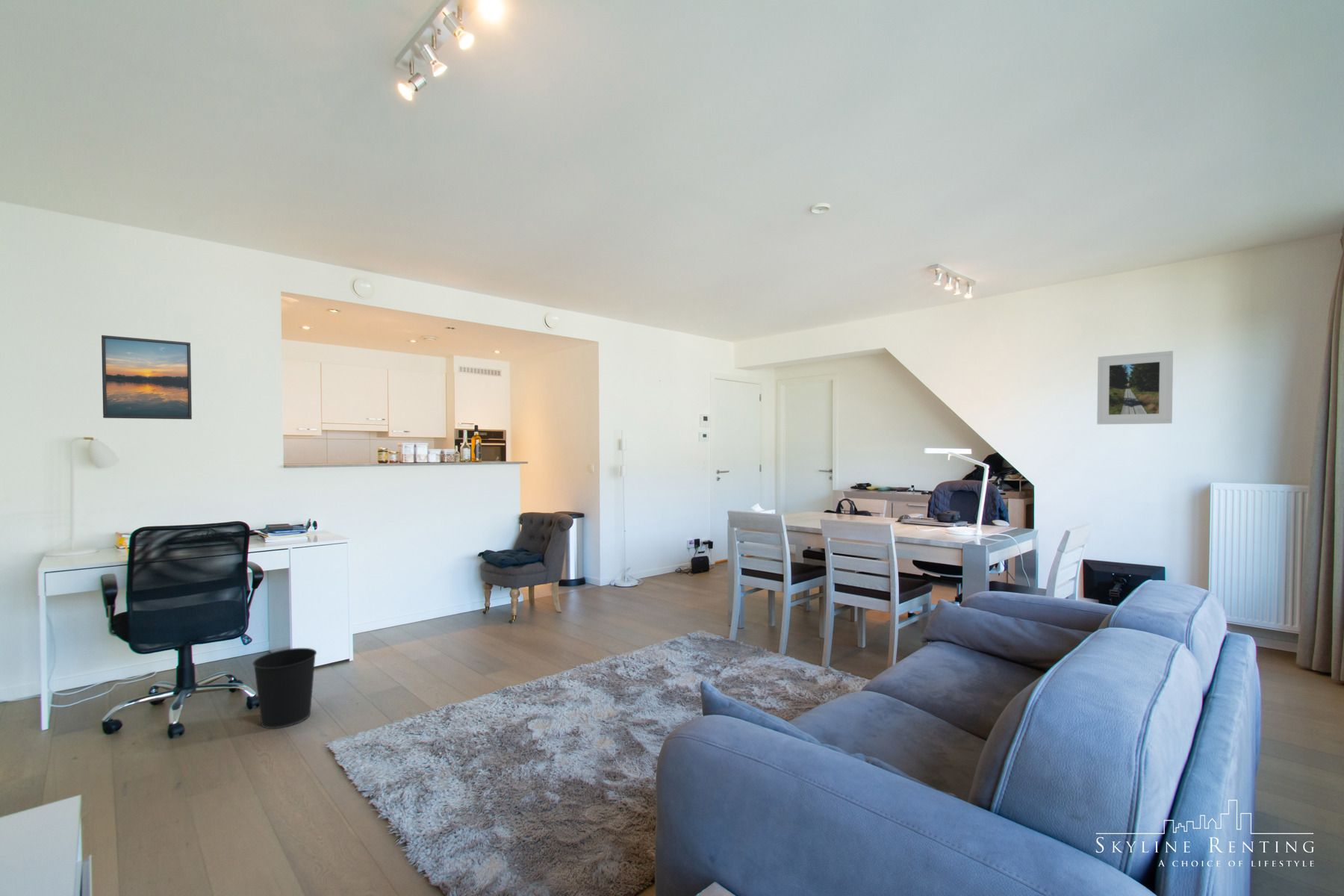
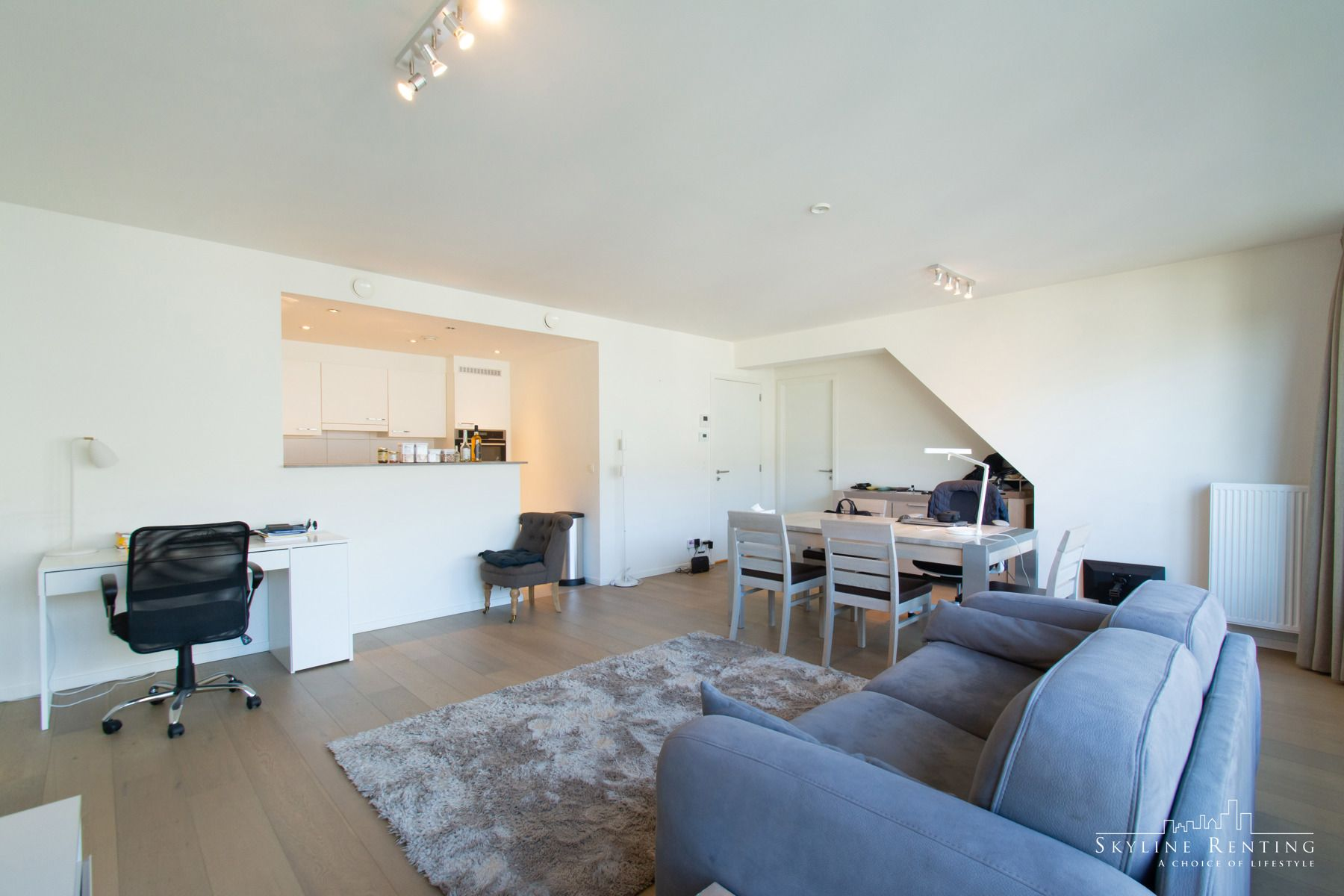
- wastebasket [252,647,317,729]
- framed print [1096,350,1174,425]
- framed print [101,335,193,420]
